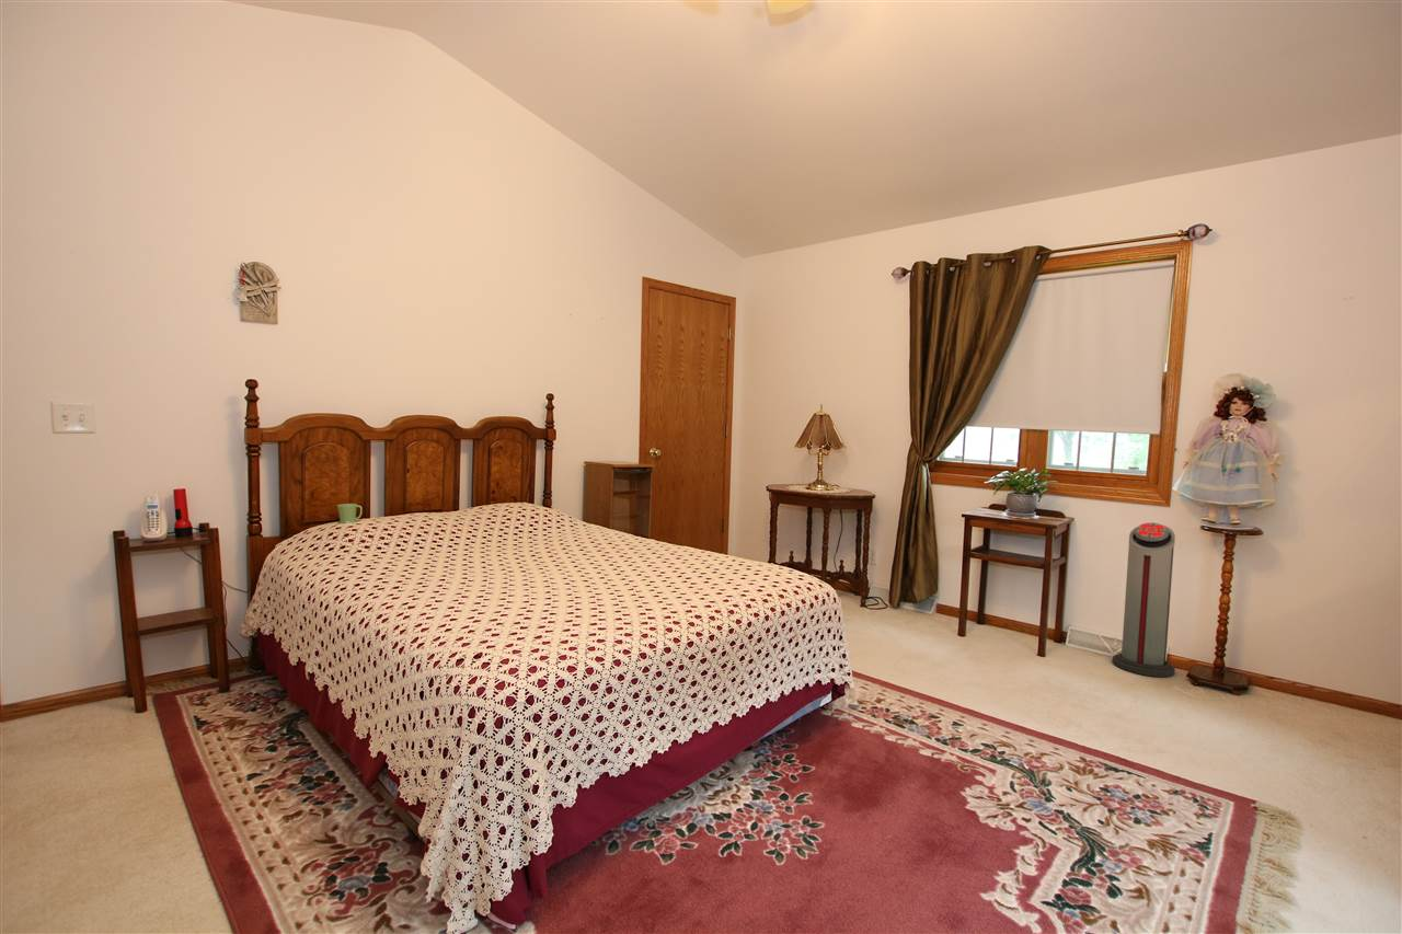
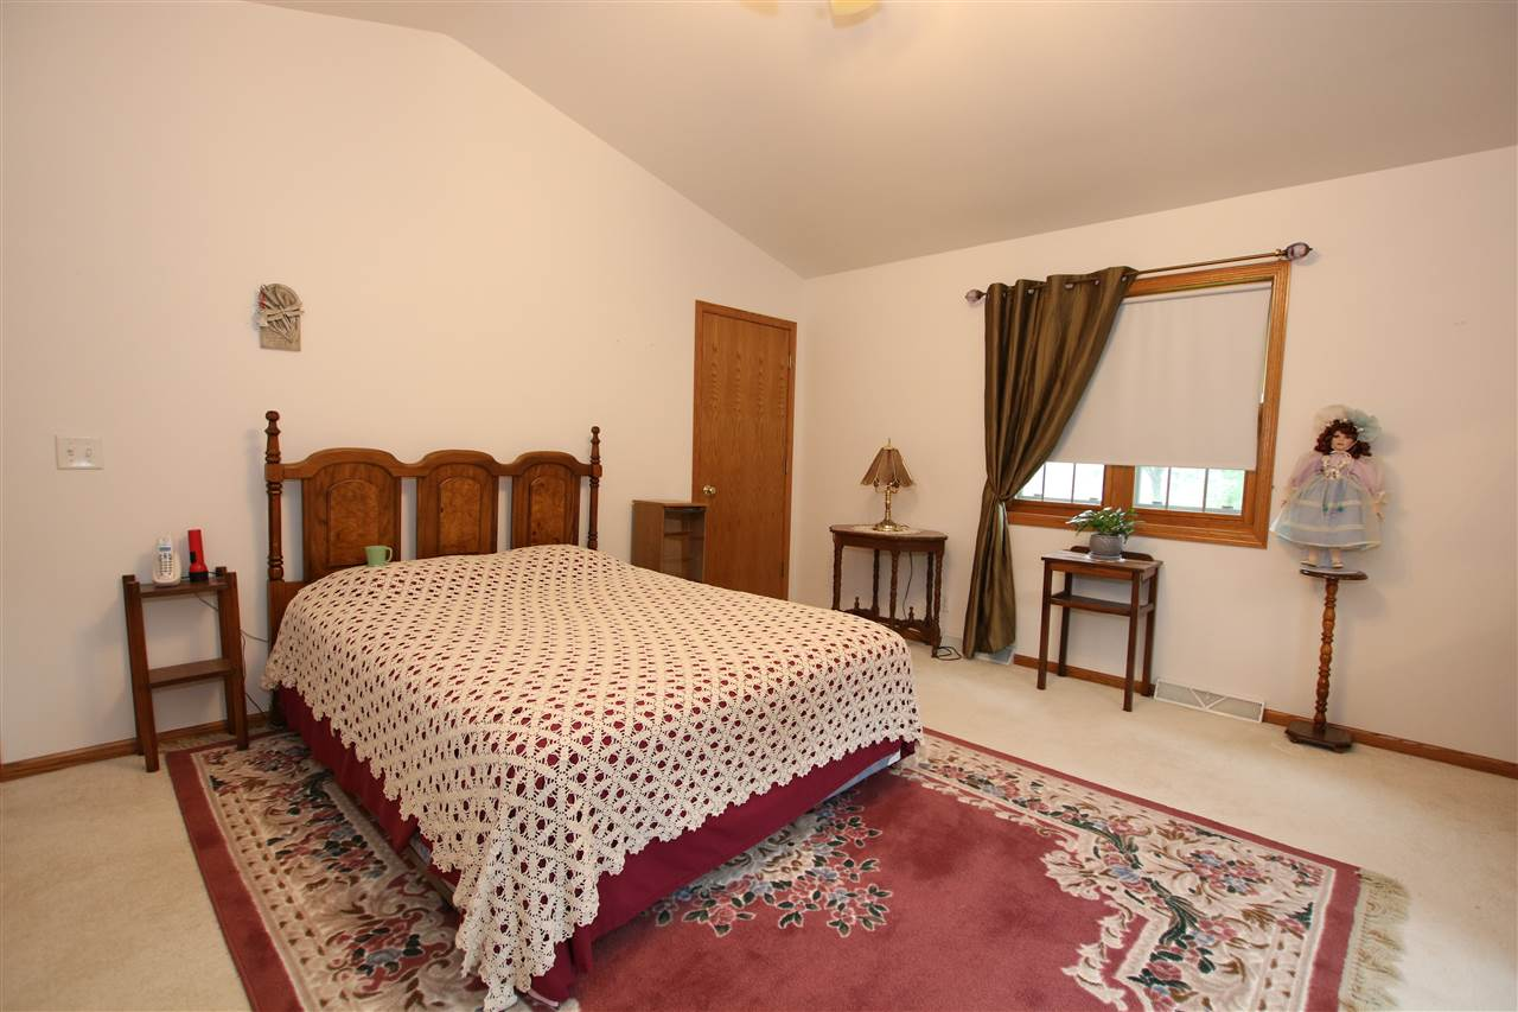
- air purifier [1111,521,1176,678]
